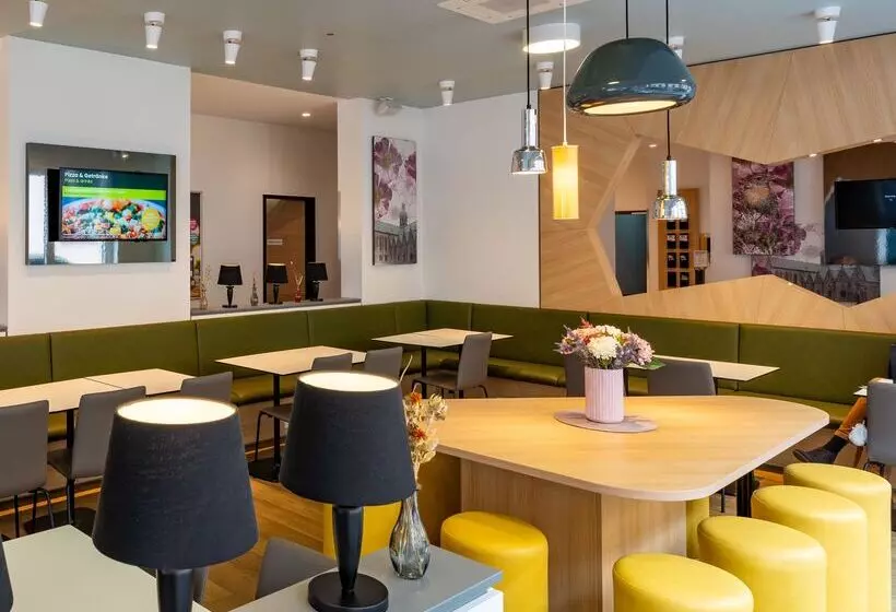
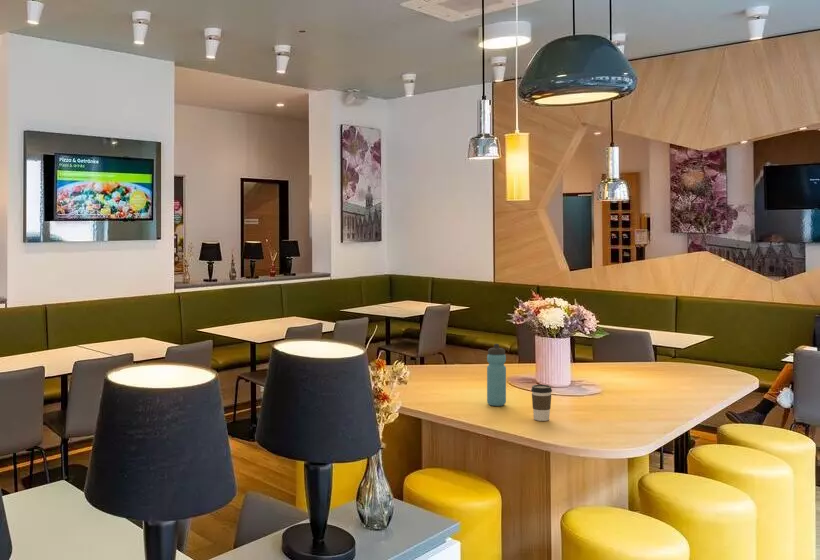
+ water bottle [486,343,507,407]
+ coffee cup [530,384,553,422]
